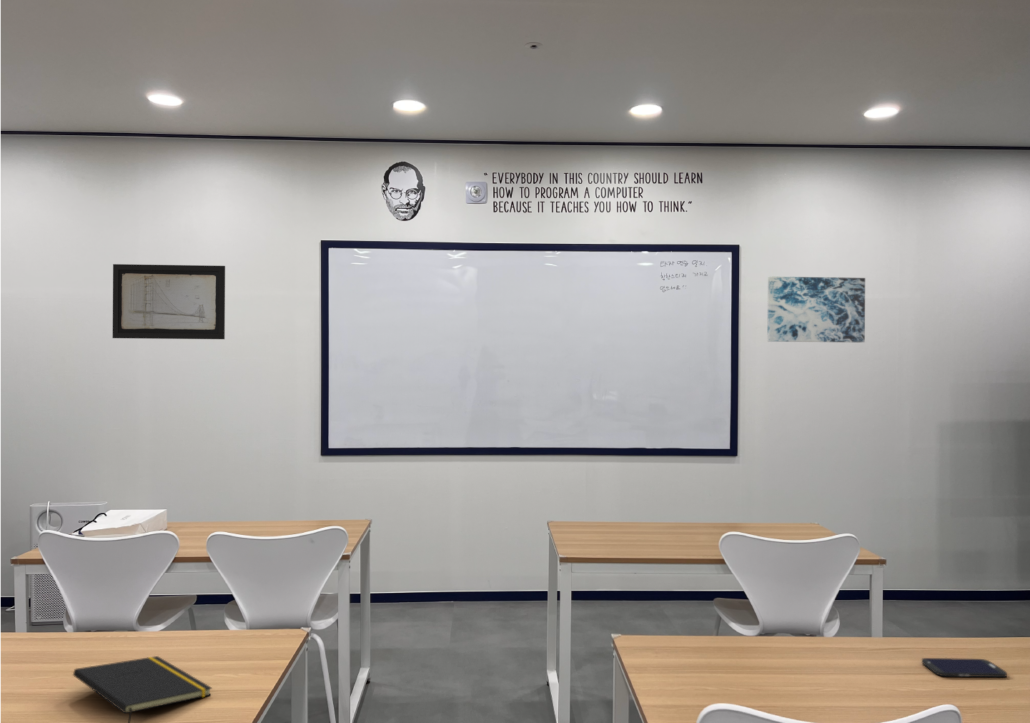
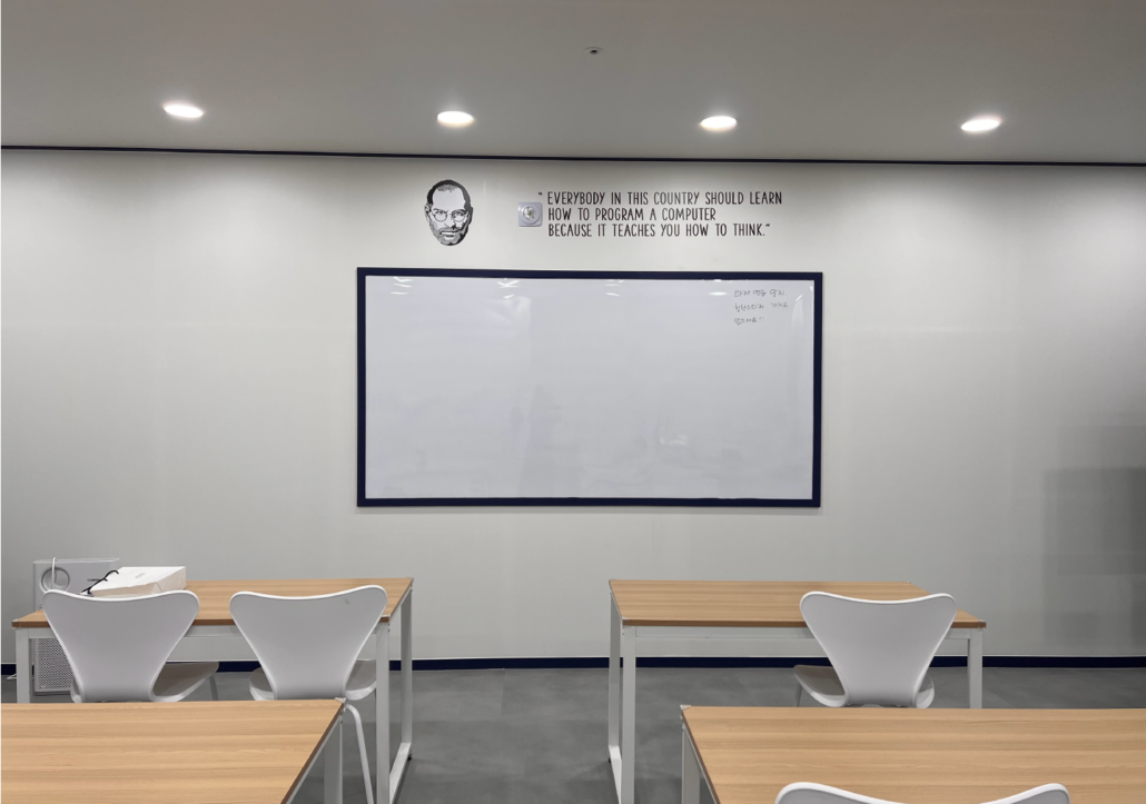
- wall art [766,276,866,343]
- wall art [111,263,226,340]
- smartphone [921,657,1008,678]
- notepad [72,655,213,723]
